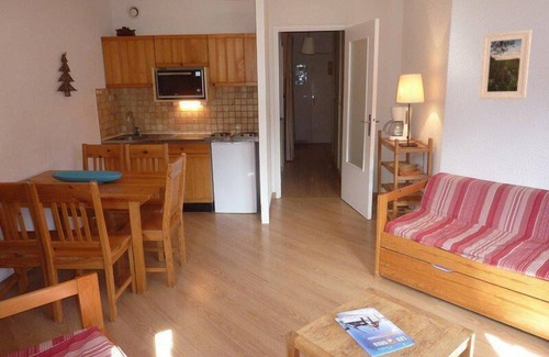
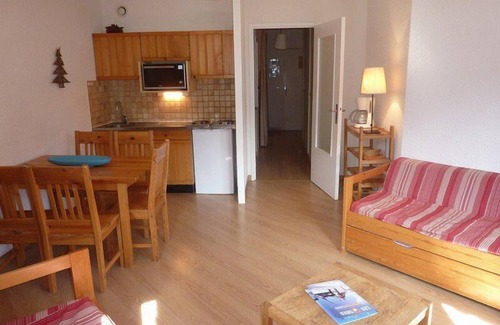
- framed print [478,29,533,100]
